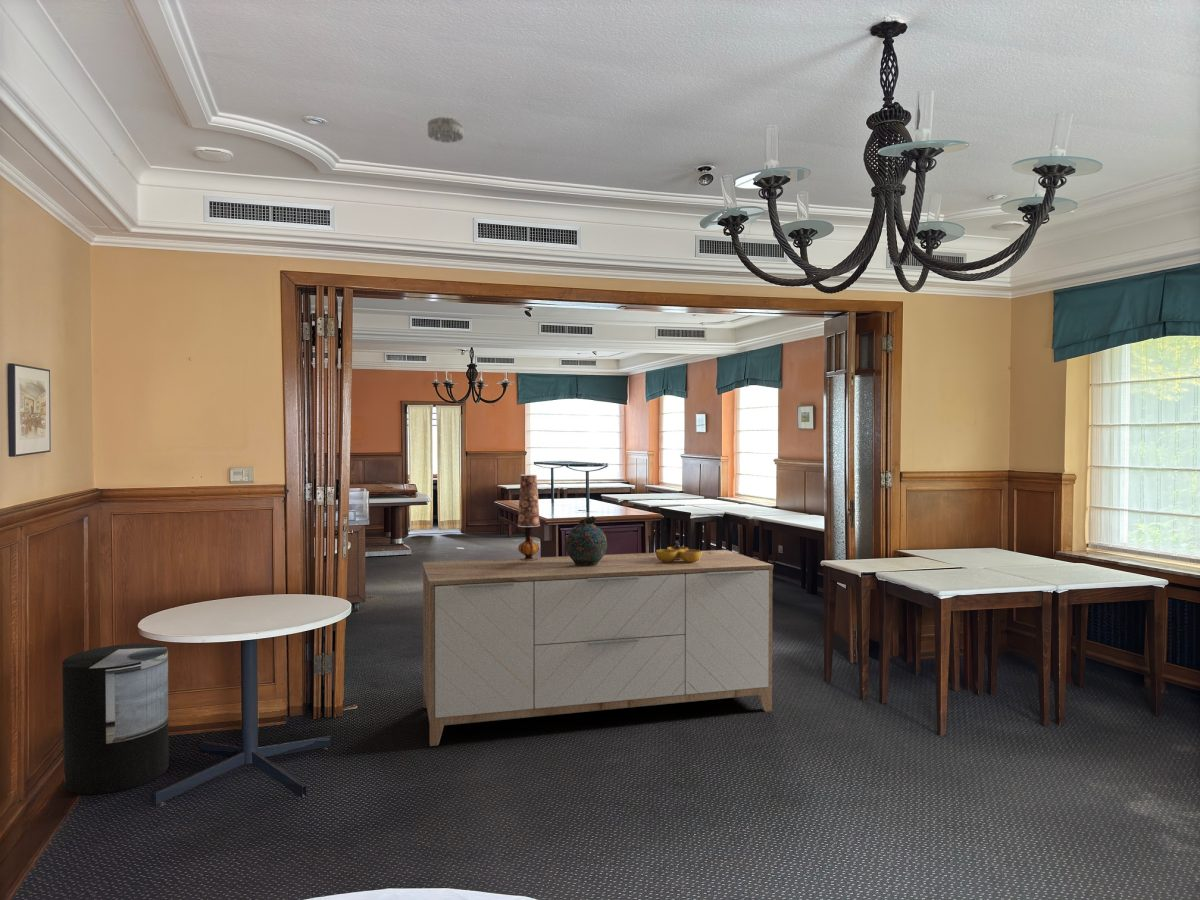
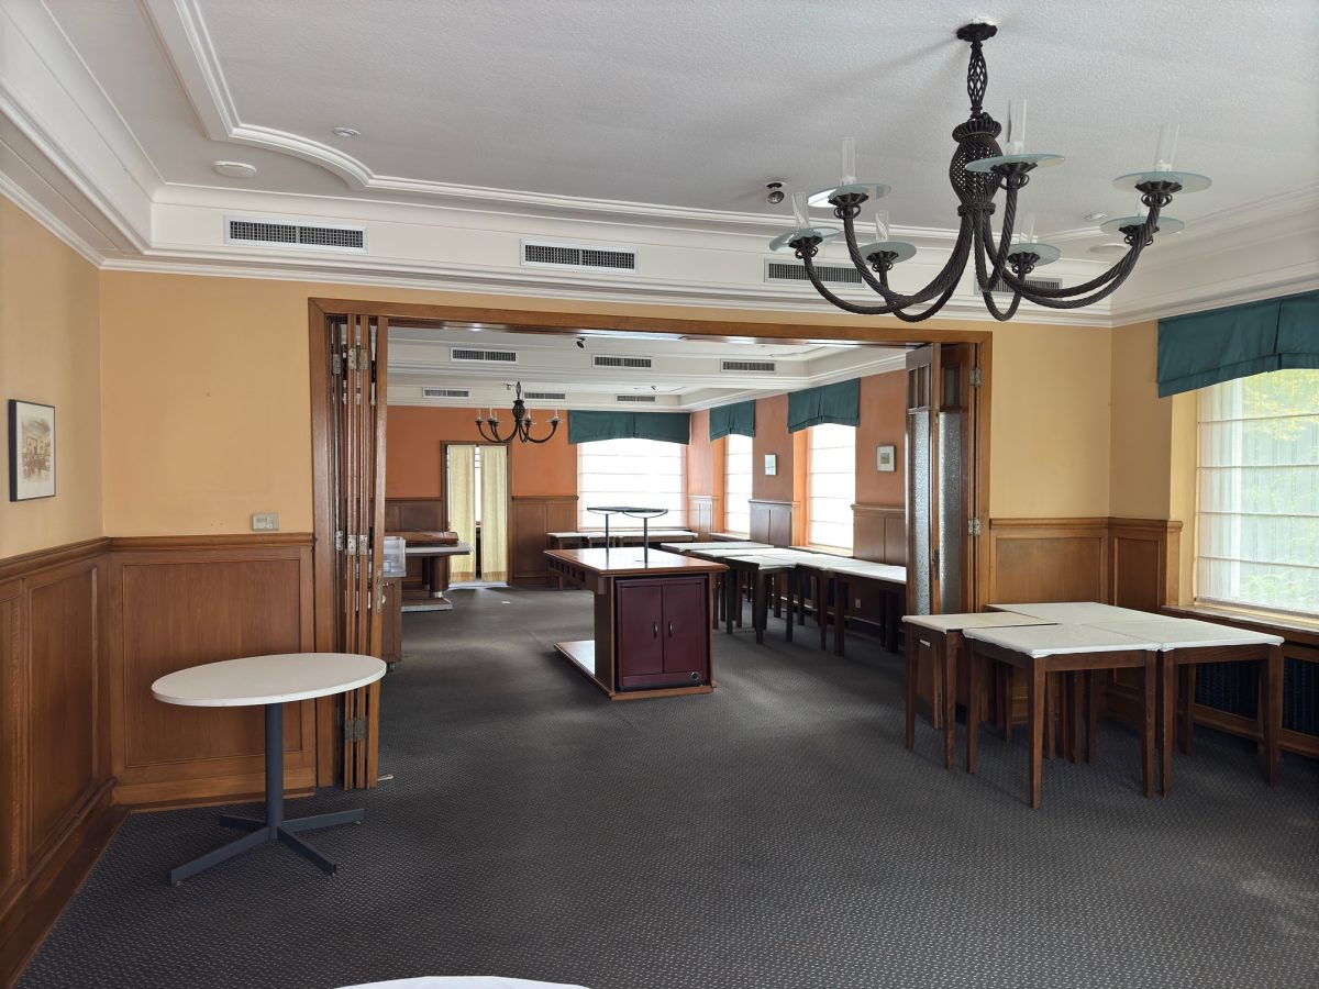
- trash can [61,643,170,795]
- decorative bowl [655,541,702,563]
- smoke detector [427,116,464,144]
- table lamp [517,474,541,561]
- snuff bottle [564,515,608,566]
- sideboard [422,549,774,747]
